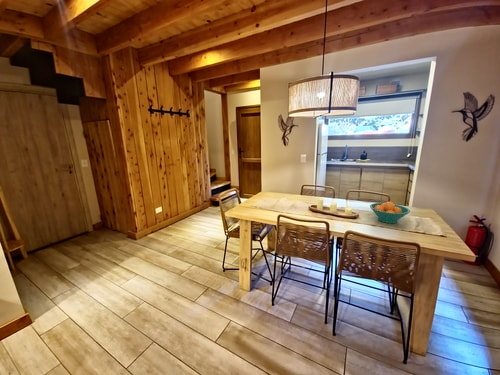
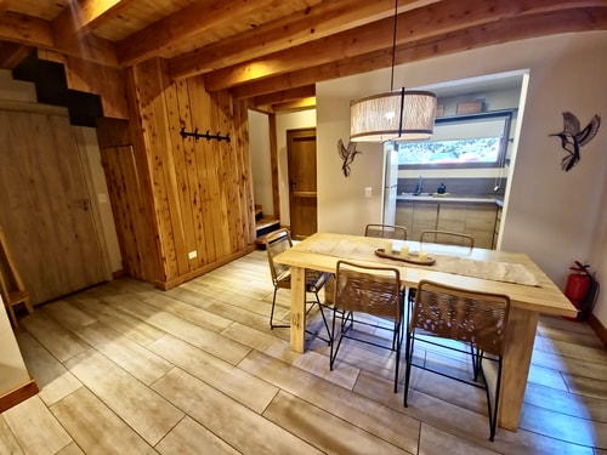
- fruit bowl [369,201,411,224]
